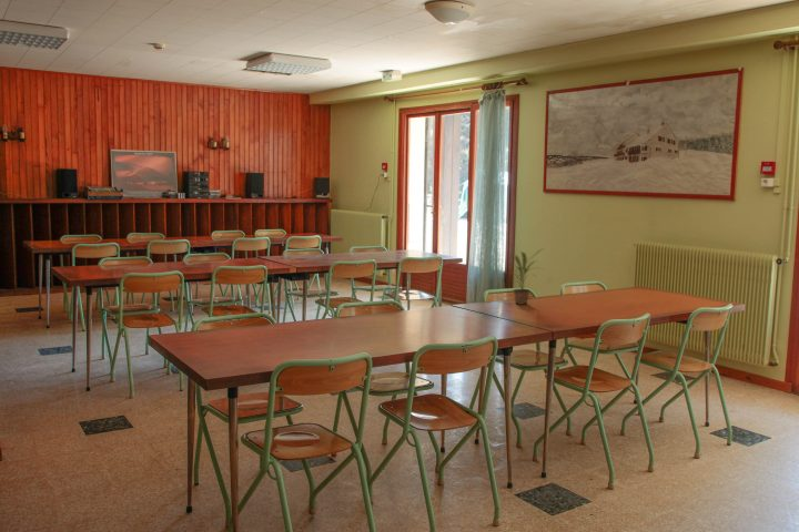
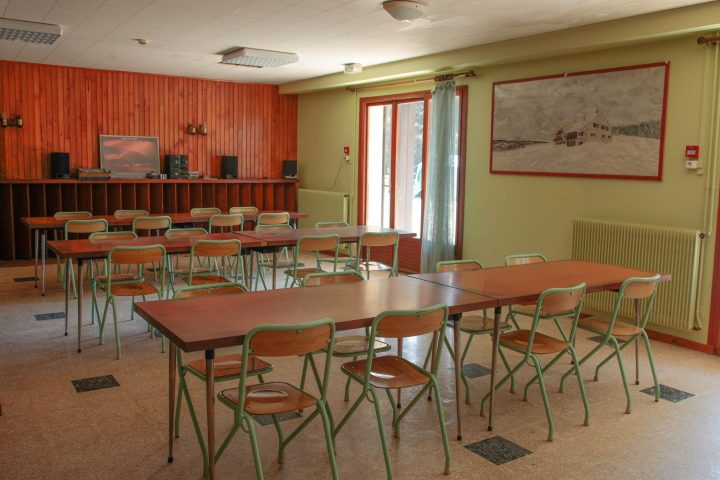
- potted plant [507,247,546,306]
